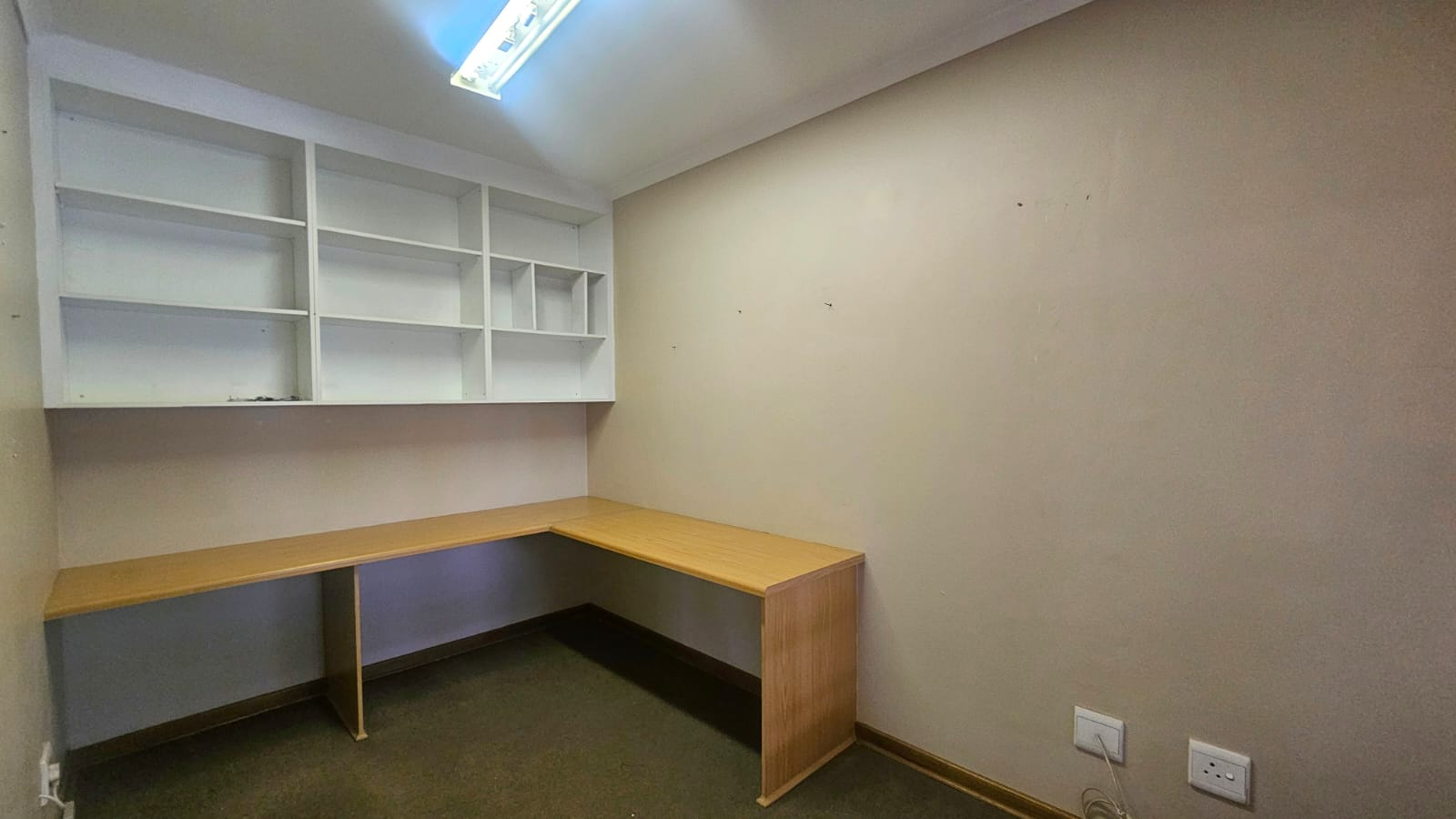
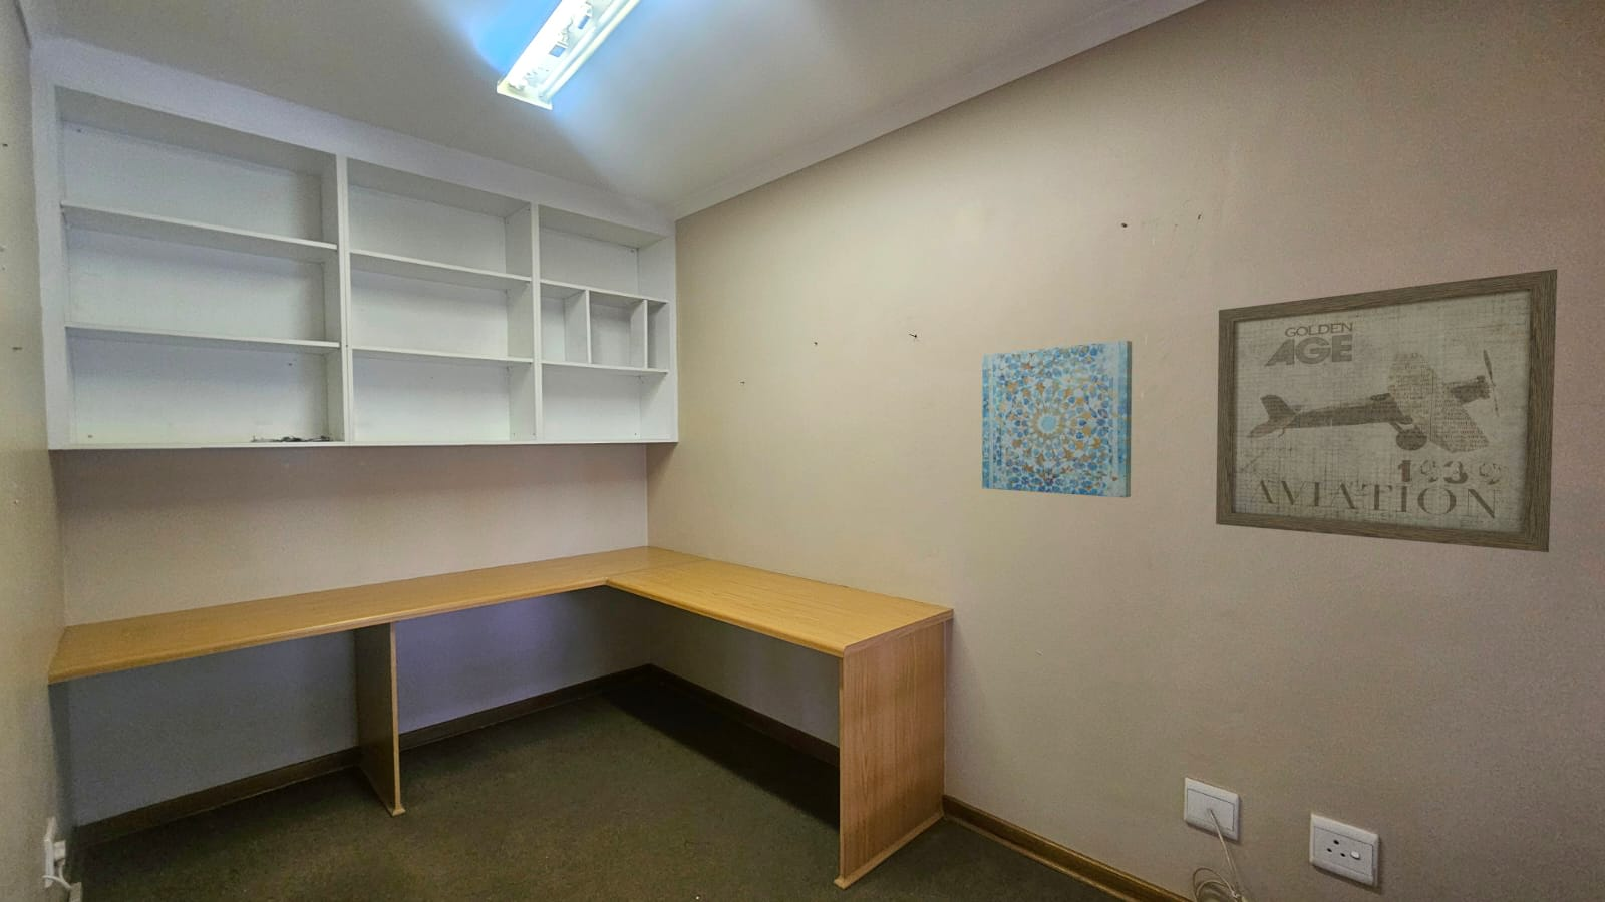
+ wall art [981,339,1132,499]
+ wall art [1215,268,1558,553]
